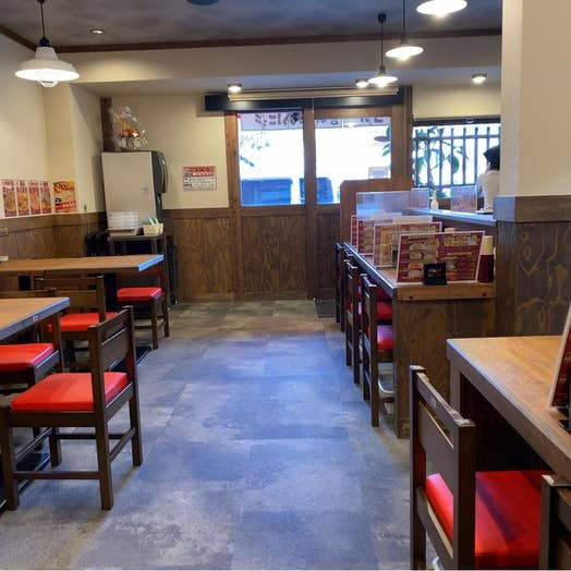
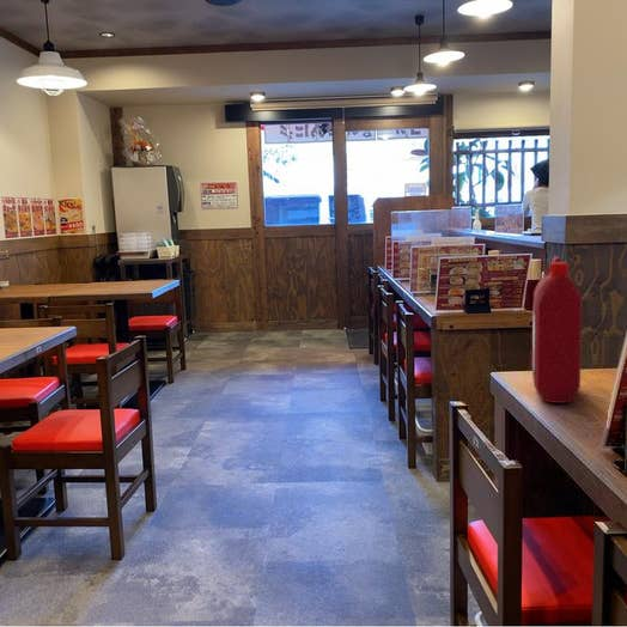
+ ketchup jug [531,255,584,404]
